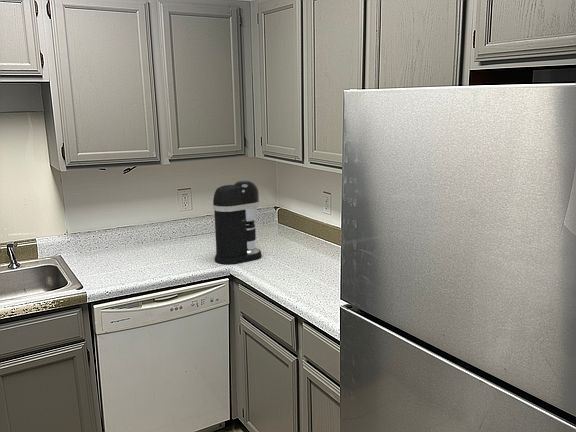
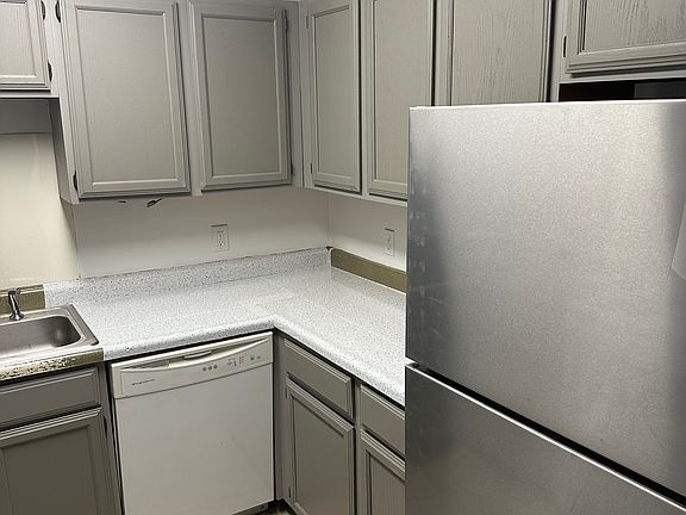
- coffee maker [212,179,263,265]
